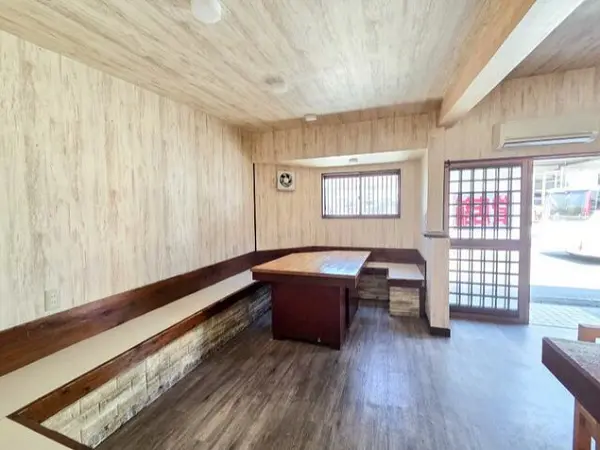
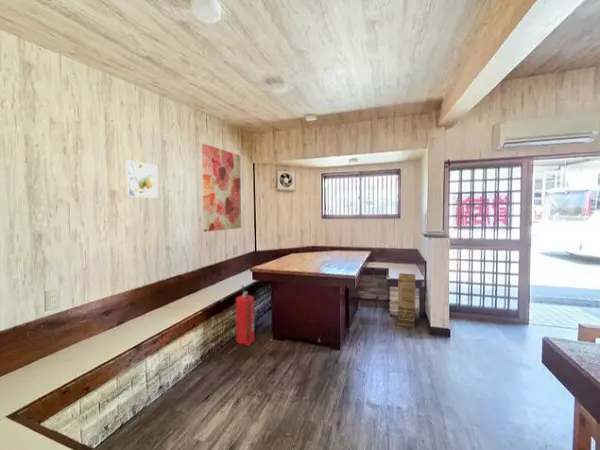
+ wall art [201,143,242,233]
+ fire extinguisher [235,284,256,347]
+ cardboard box [397,272,416,329]
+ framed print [124,159,159,199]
